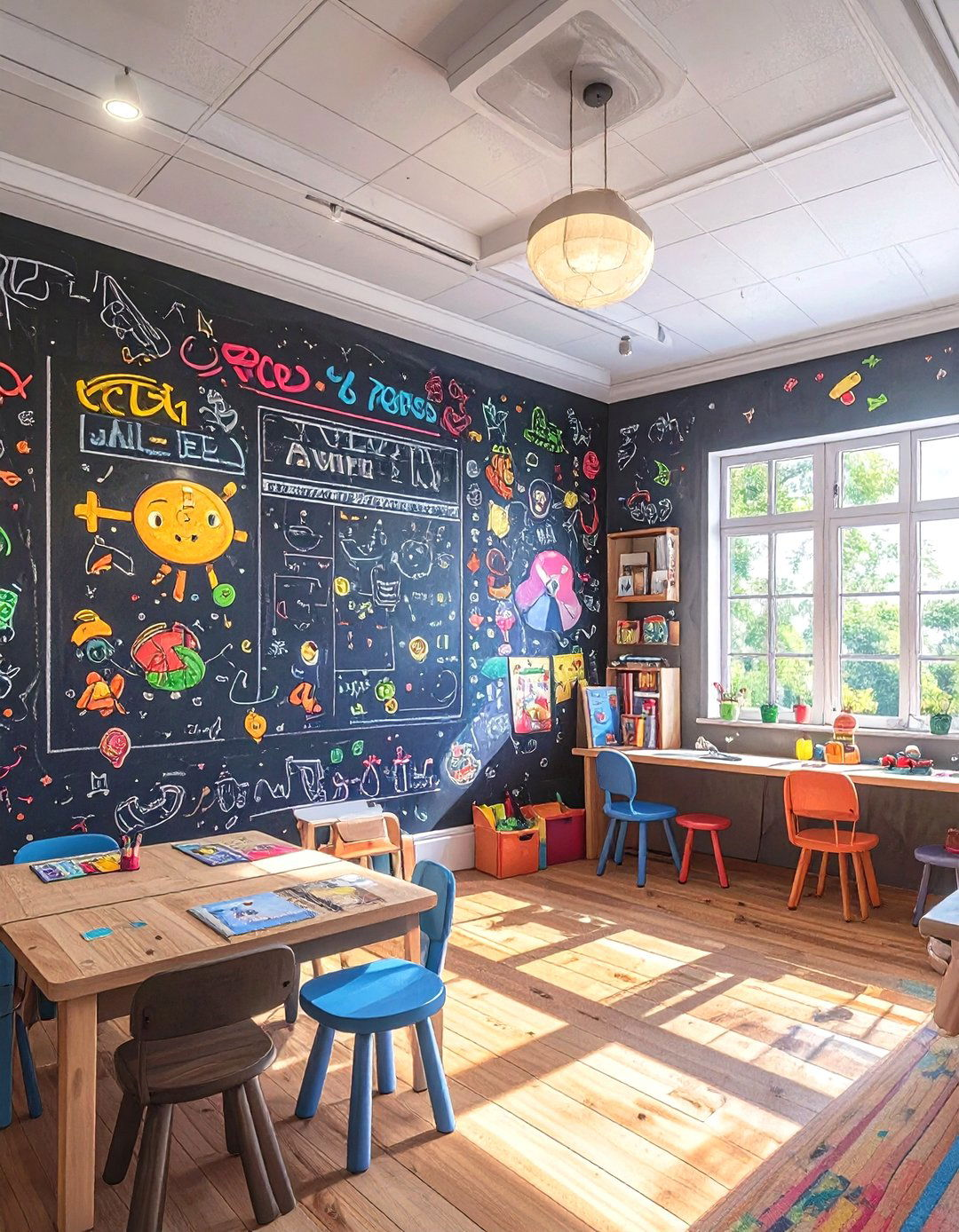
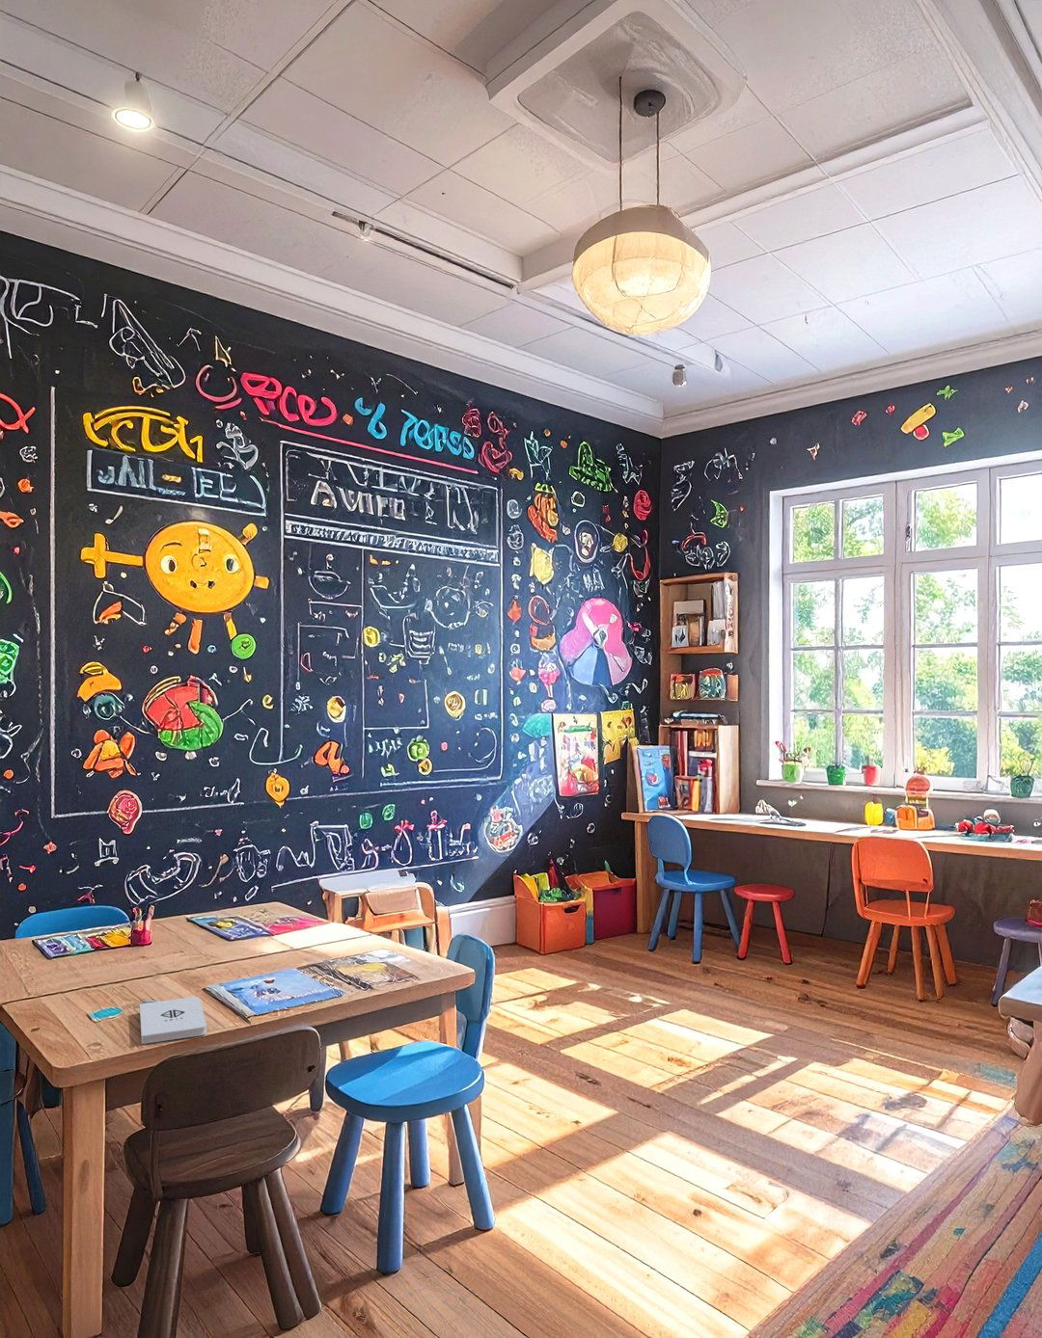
+ notepad [139,996,208,1045]
